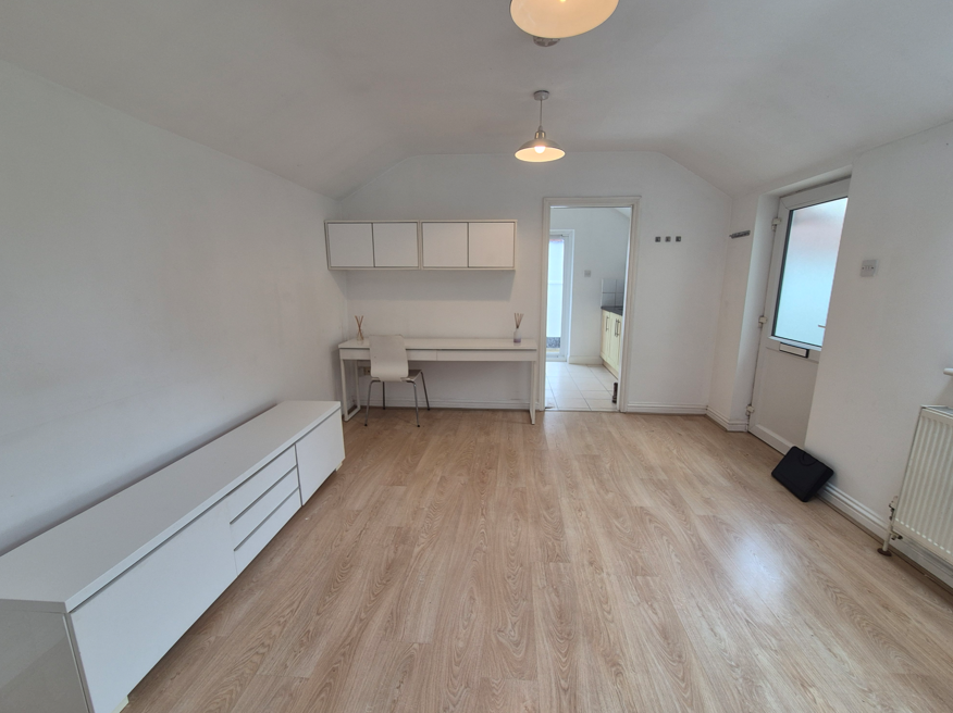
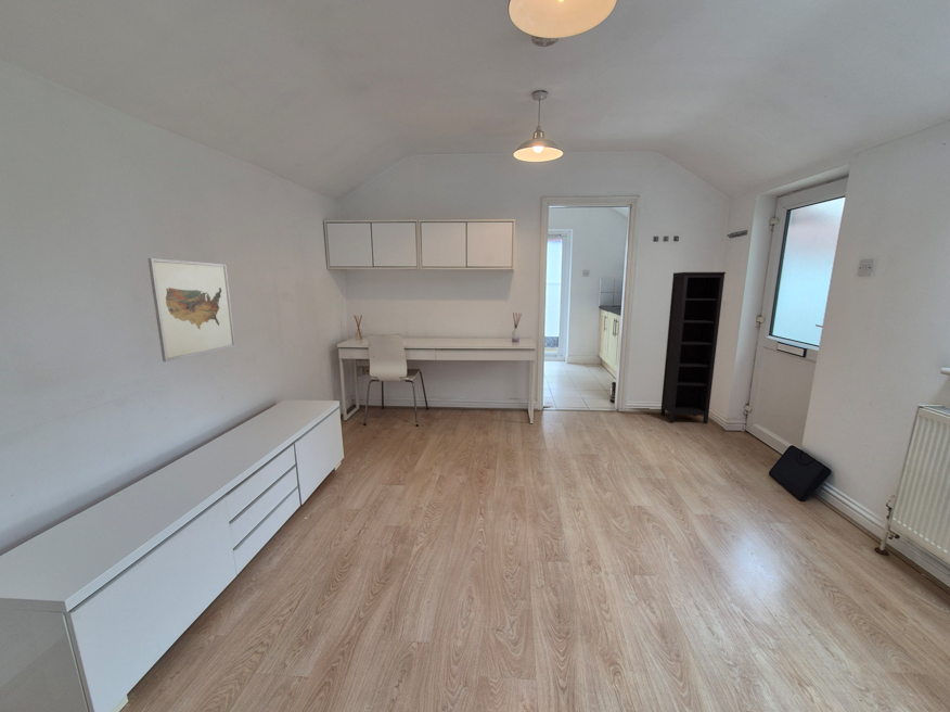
+ wall art [146,257,236,363]
+ bookcase [659,271,727,424]
